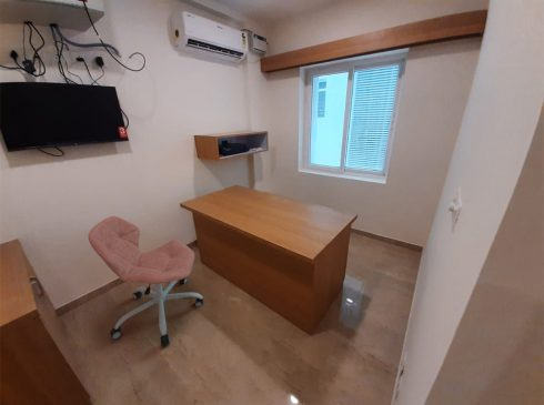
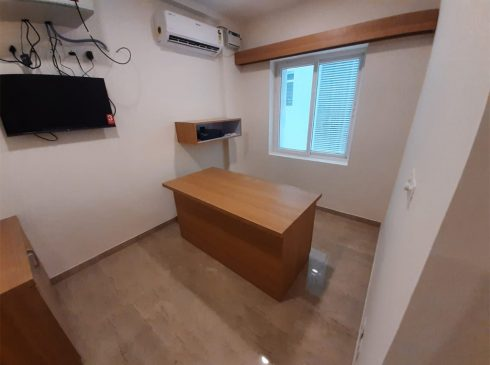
- office chair [88,215,204,347]
